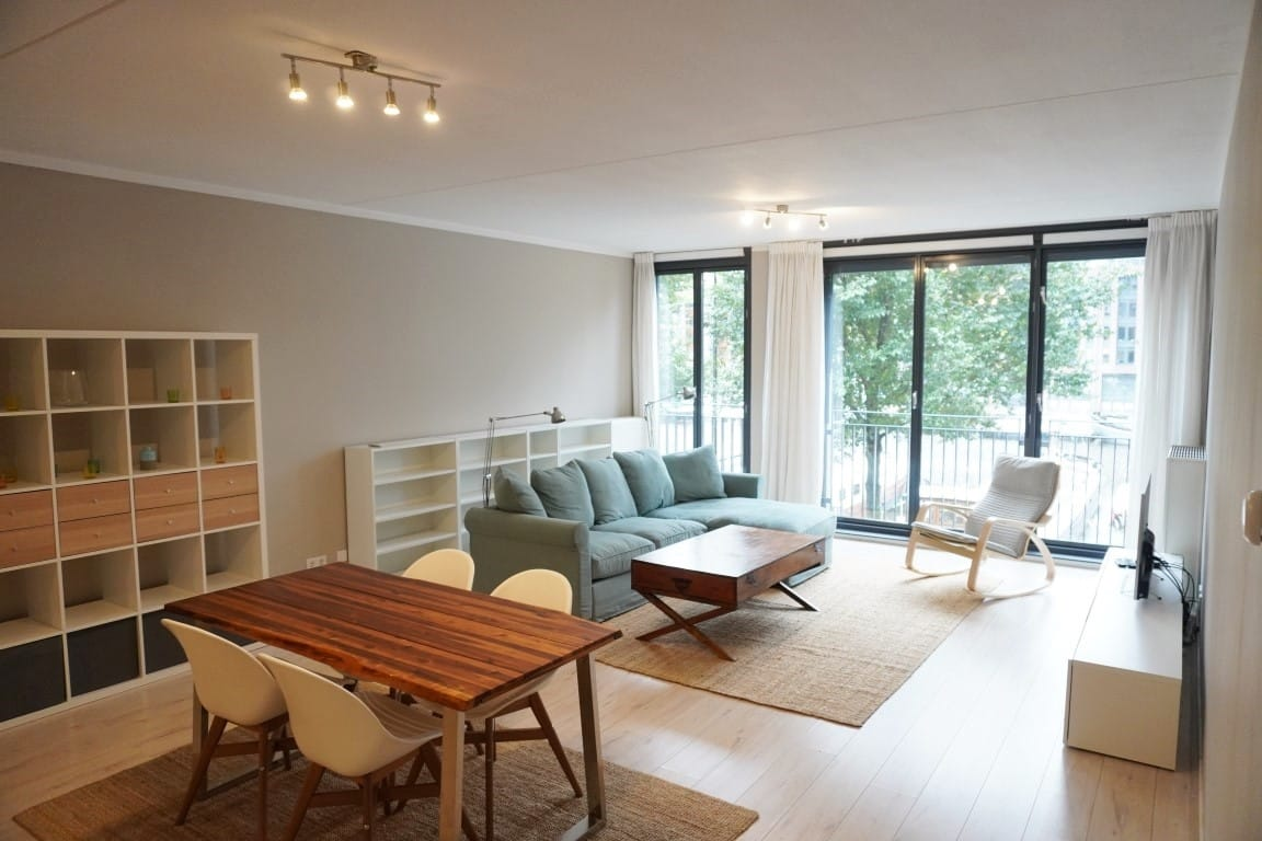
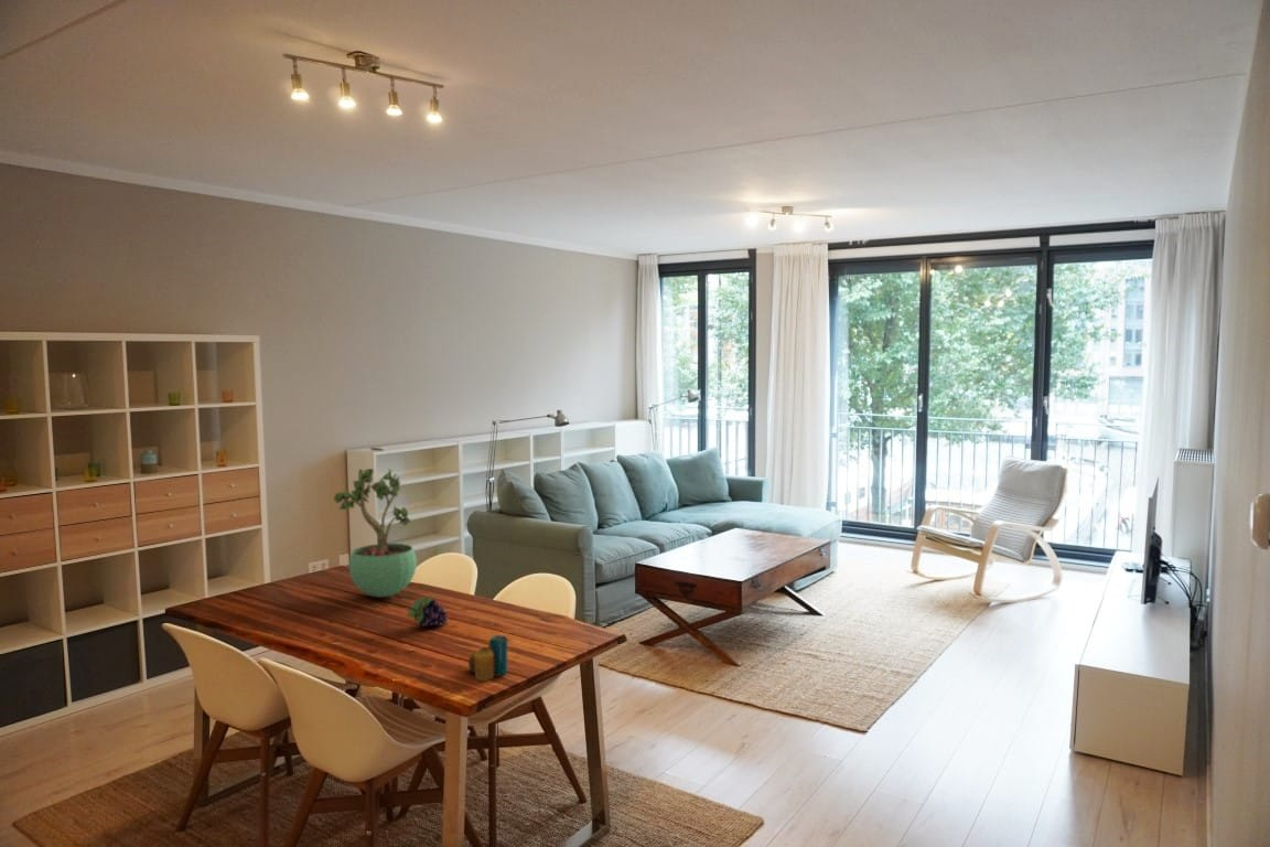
+ fruit [406,594,449,628]
+ candle [467,634,508,682]
+ potted plant [333,468,418,598]
